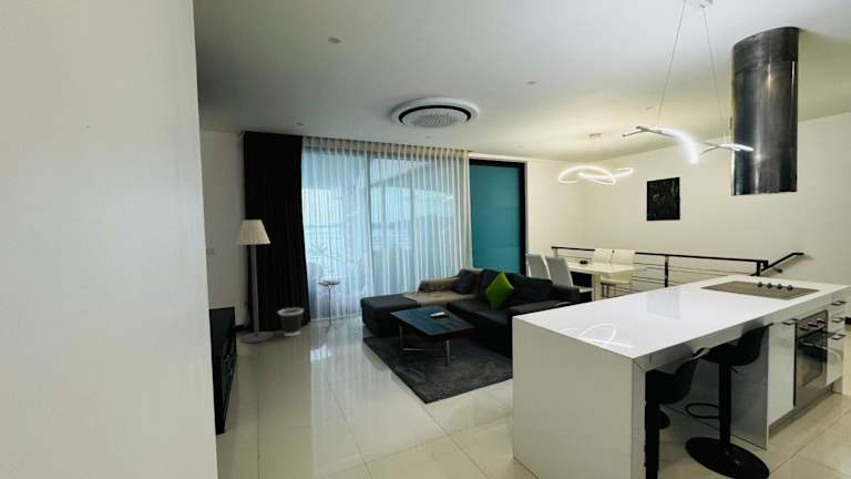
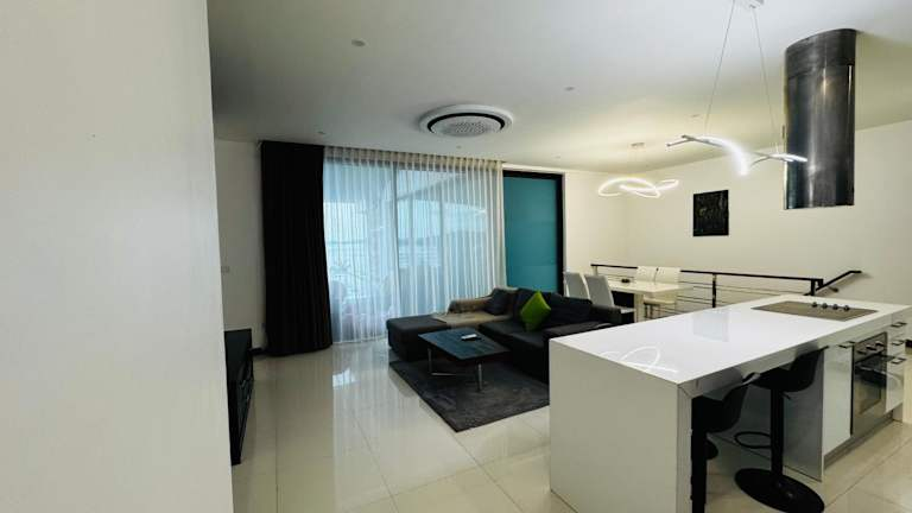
- side table [317,279,341,333]
- wastebasket [277,307,305,337]
- floor lamp [234,218,274,344]
